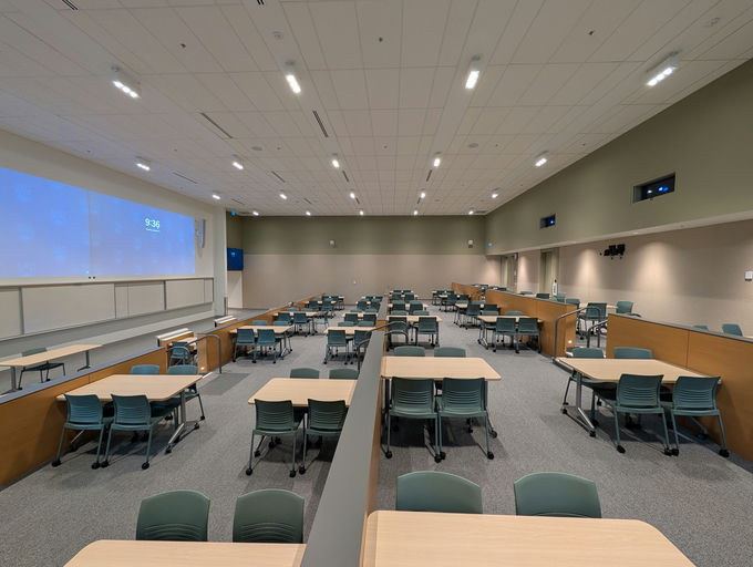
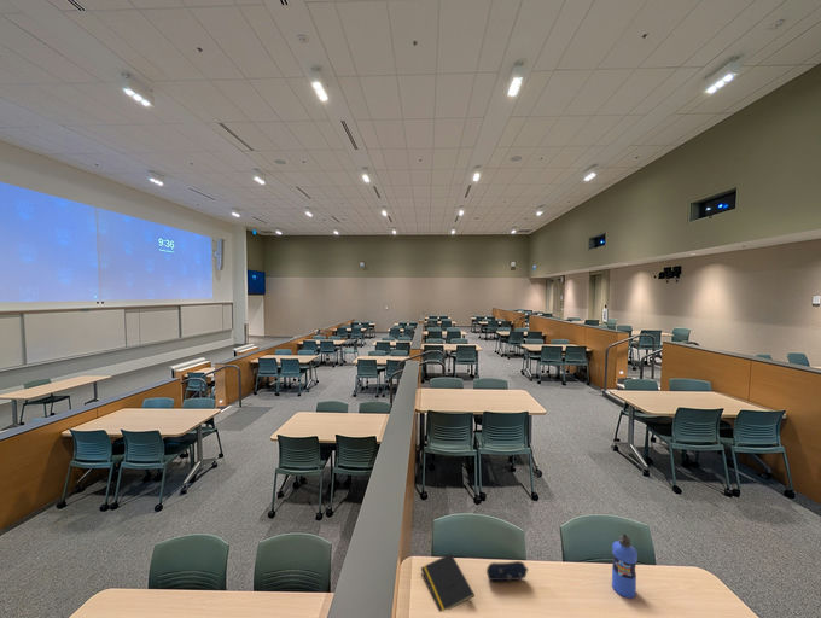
+ pencil case [485,560,529,582]
+ water bottle [611,534,639,600]
+ notepad [420,553,476,613]
